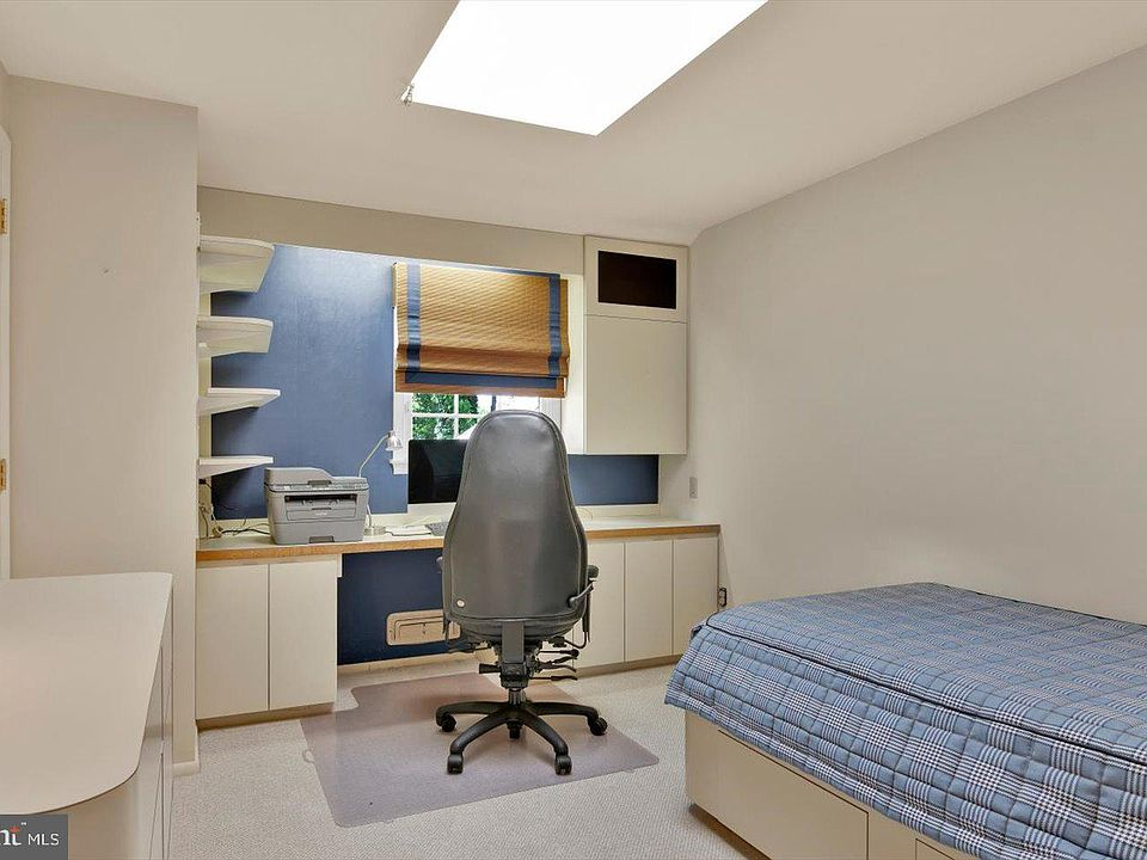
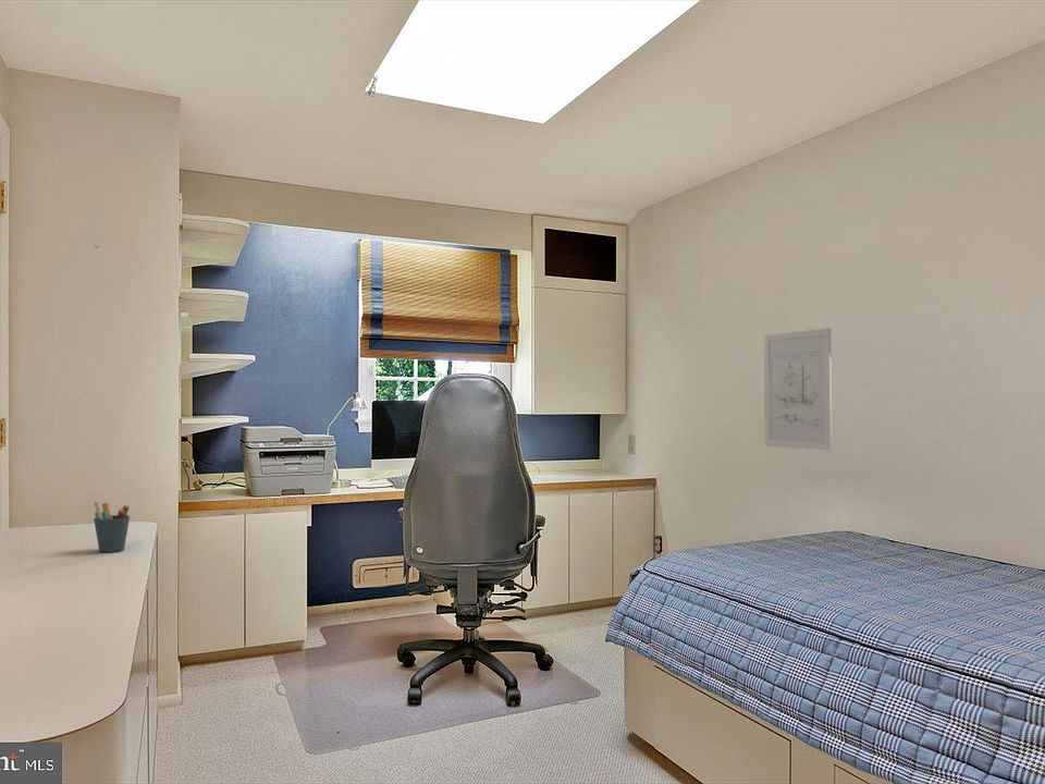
+ wall art [763,327,833,451]
+ pen holder [93,501,131,553]
